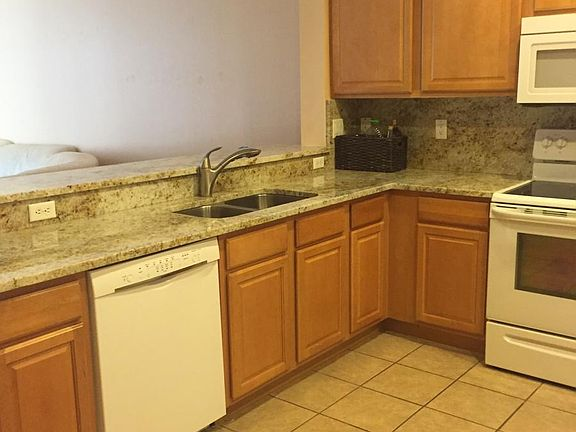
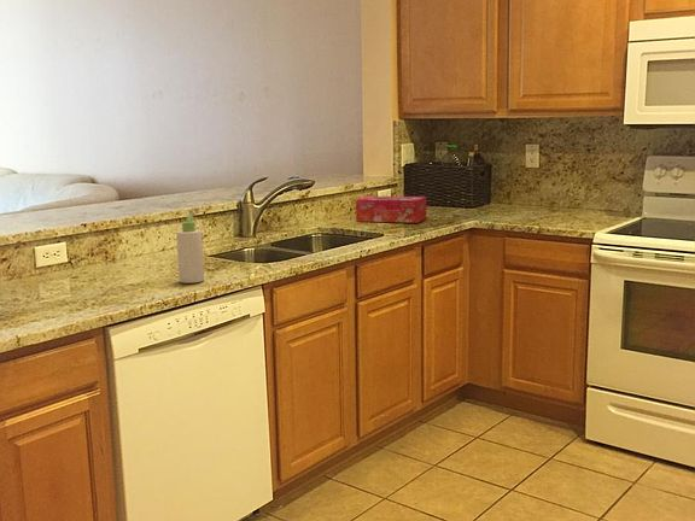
+ bottle [175,209,205,285]
+ tissue box [355,195,427,224]
